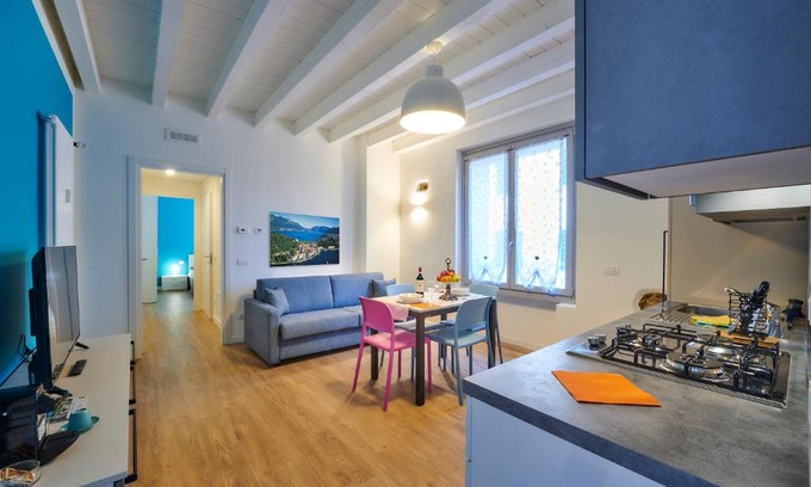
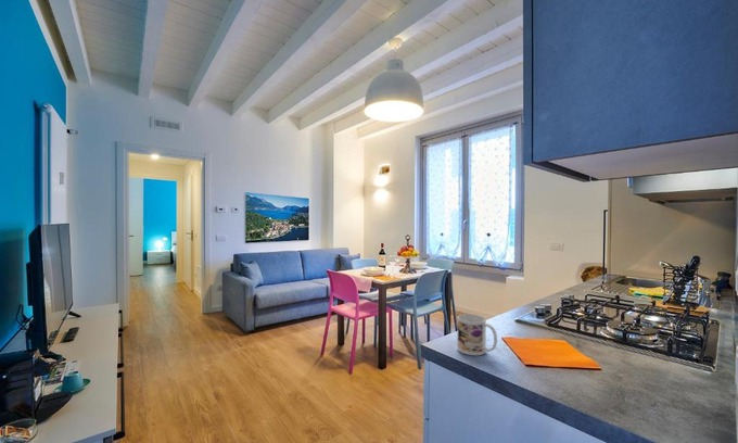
+ mug [457,313,498,356]
